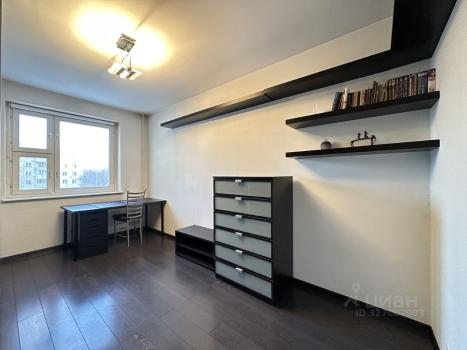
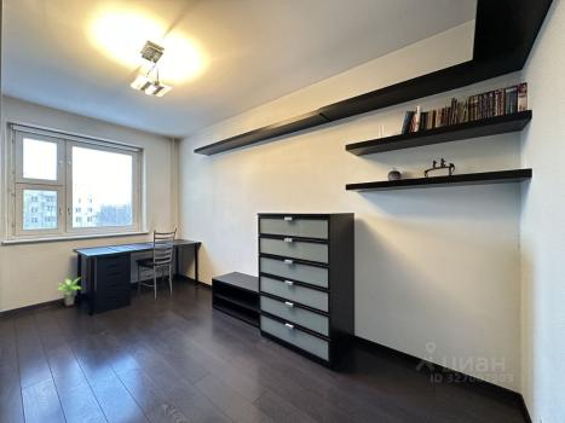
+ potted plant [54,276,82,307]
